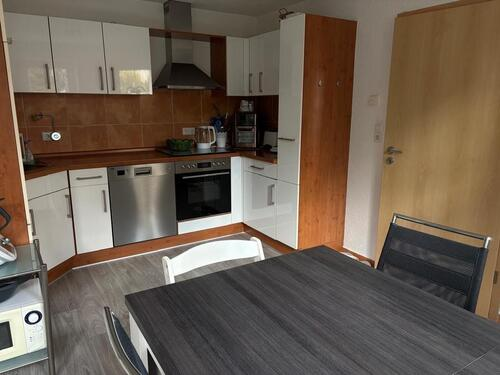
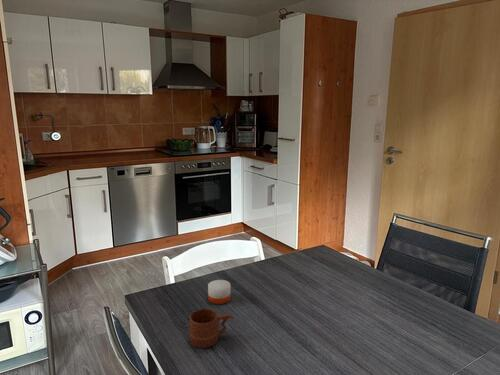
+ candle [207,271,232,305]
+ mug [188,308,235,349]
